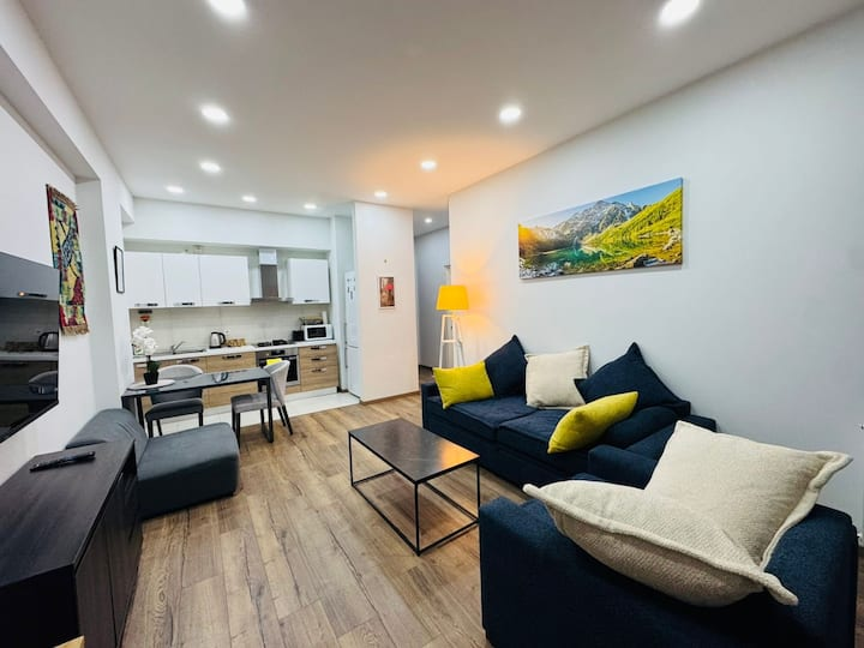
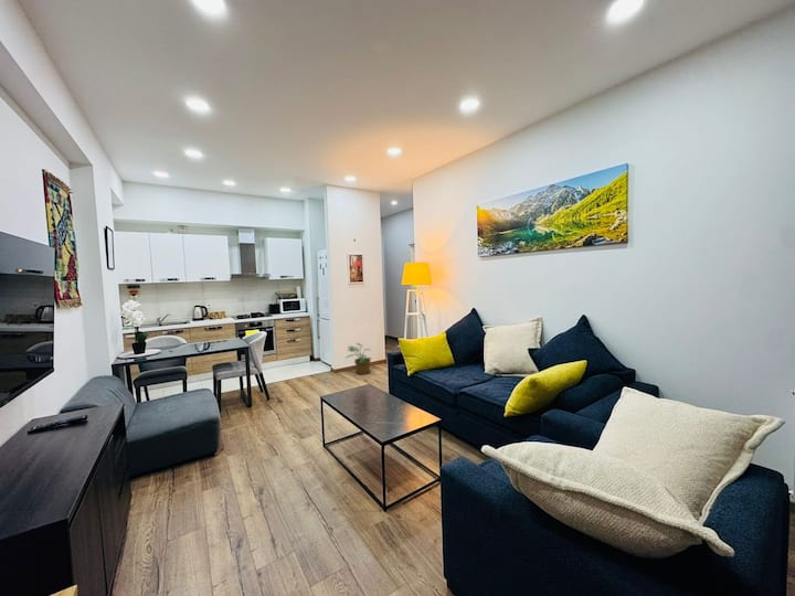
+ potted plant [344,342,373,375]
